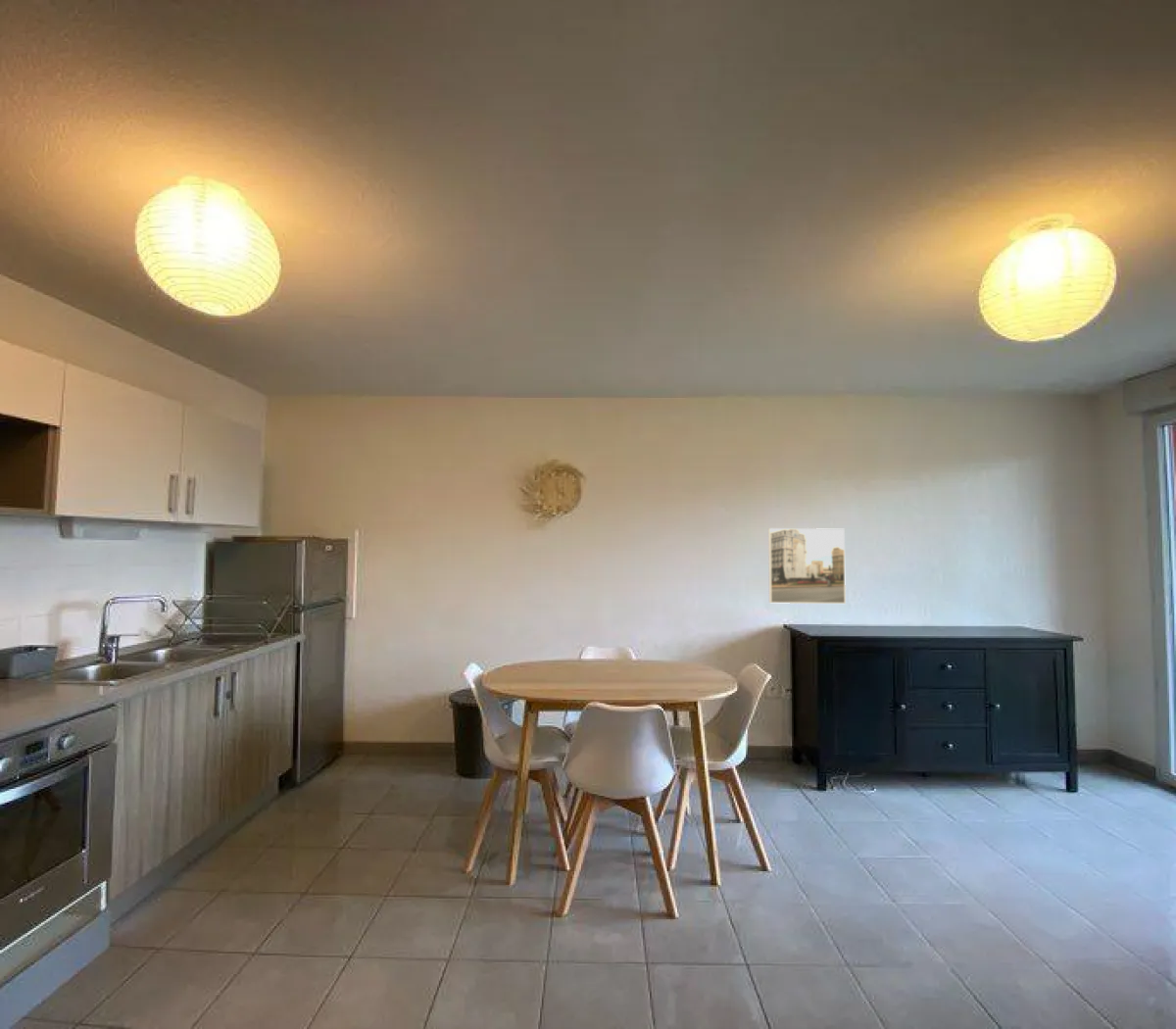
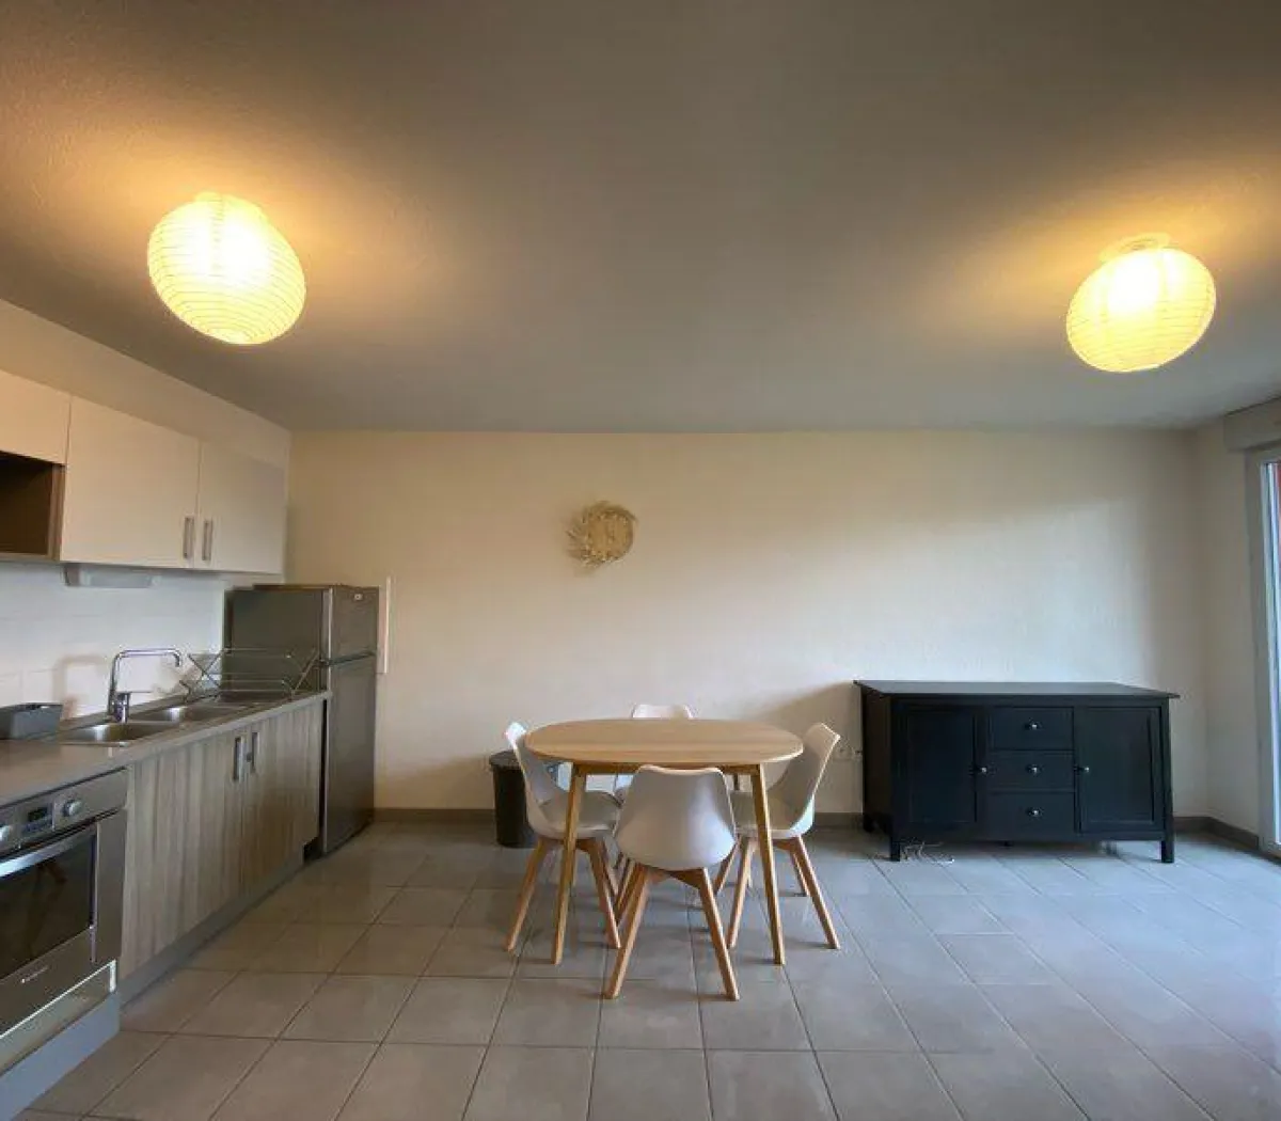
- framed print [767,527,847,605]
